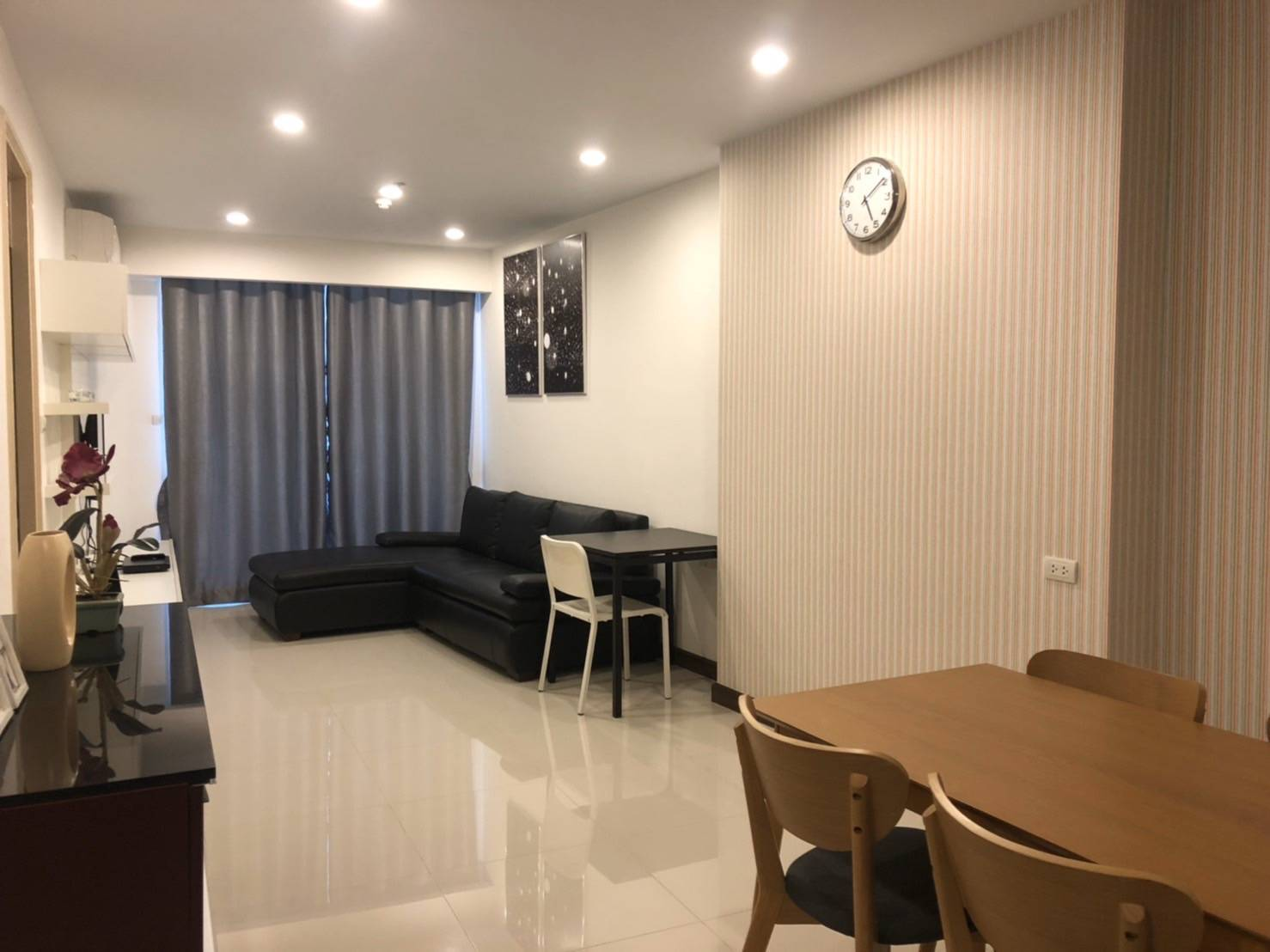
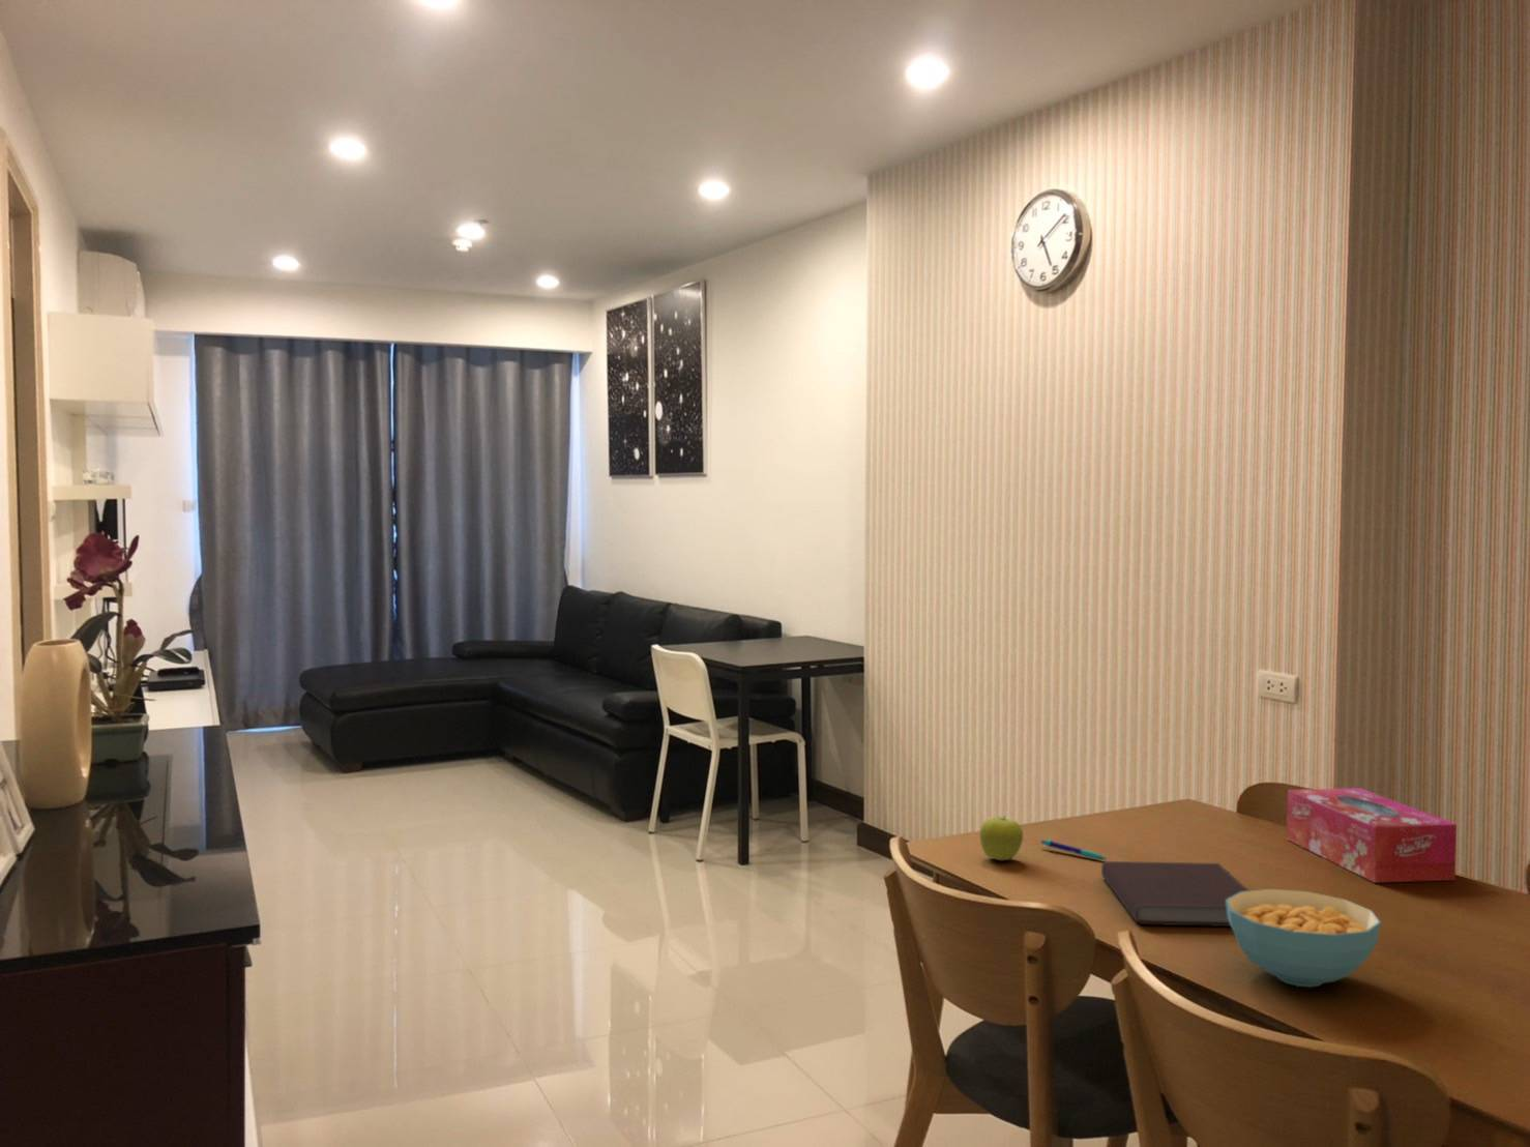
+ notebook [1100,860,1251,928]
+ pen [1041,839,1108,860]
+ tissue box [1285,787,1458,884]
+ cereal bowl [1225,888,1382,989]
+ fruit [979,814,1024,861]
